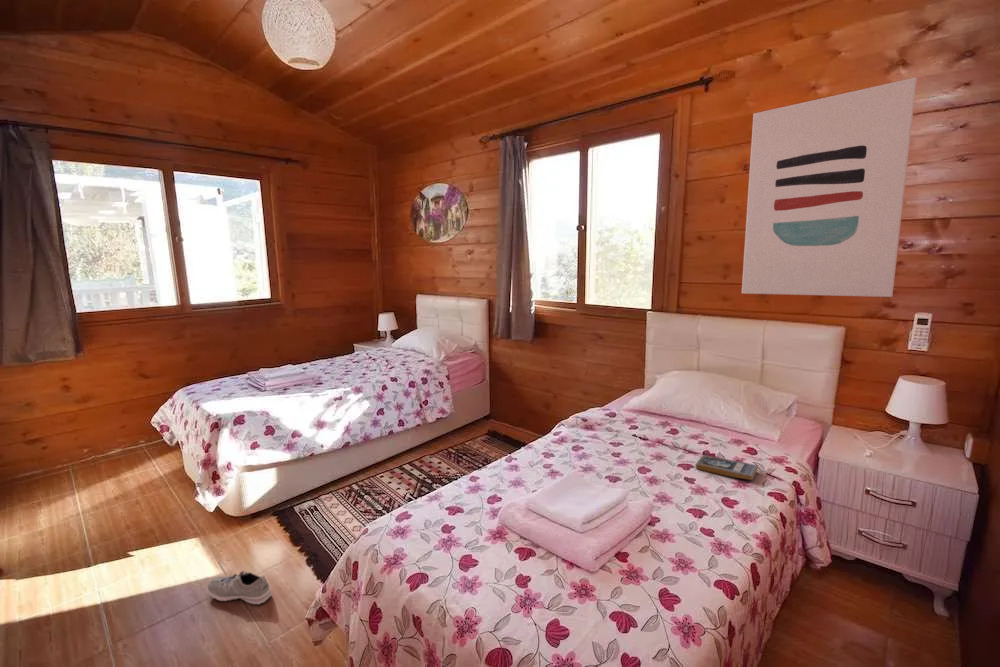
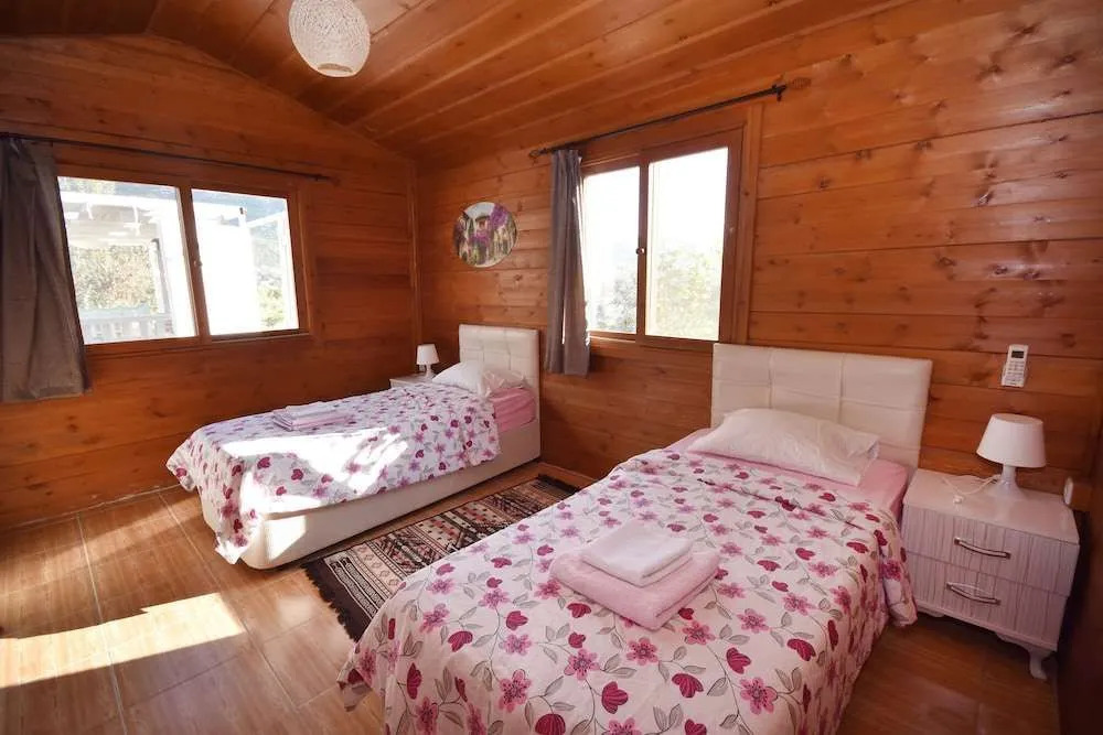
- sneaker [206,570,272,605]
- wall art [741,76,918,298]
- book [695,454,759,481]
